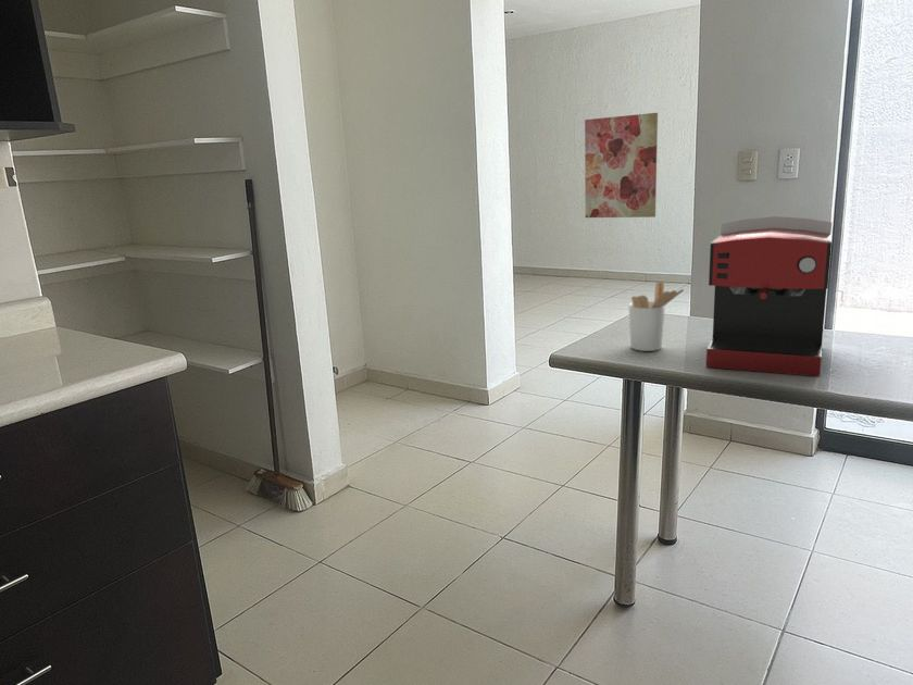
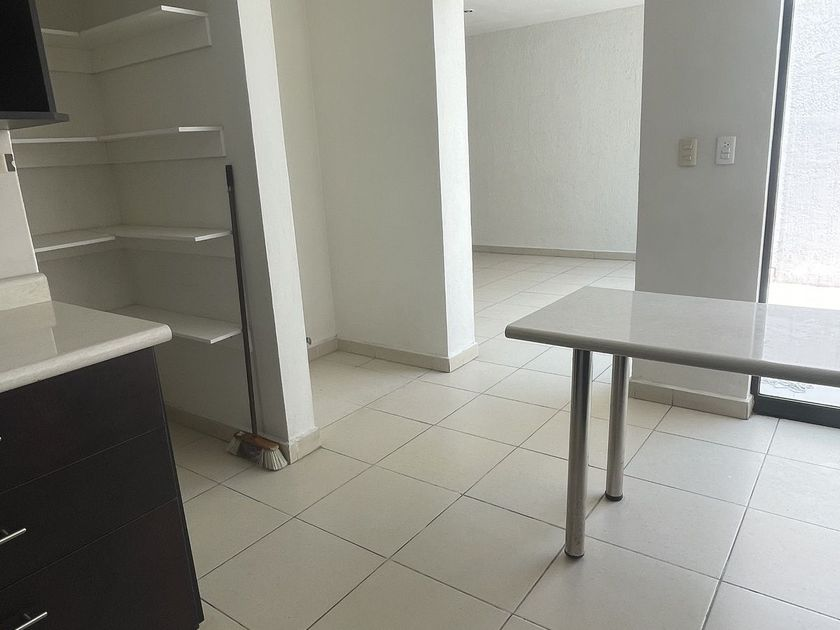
- coffee maker [705,215,833,377]
- utensil holder [627,279,685,352]
- wall art [584,112,659,219]
